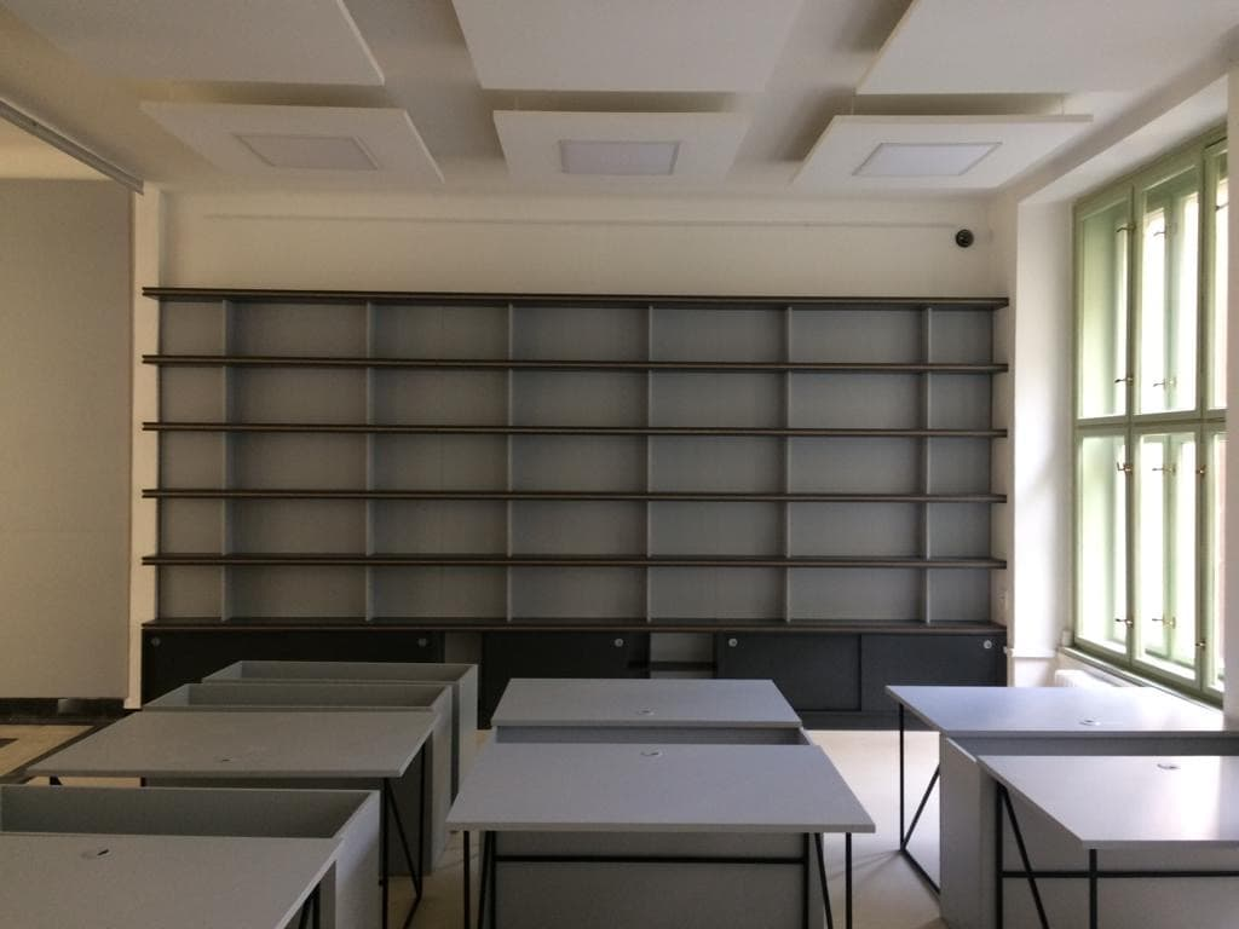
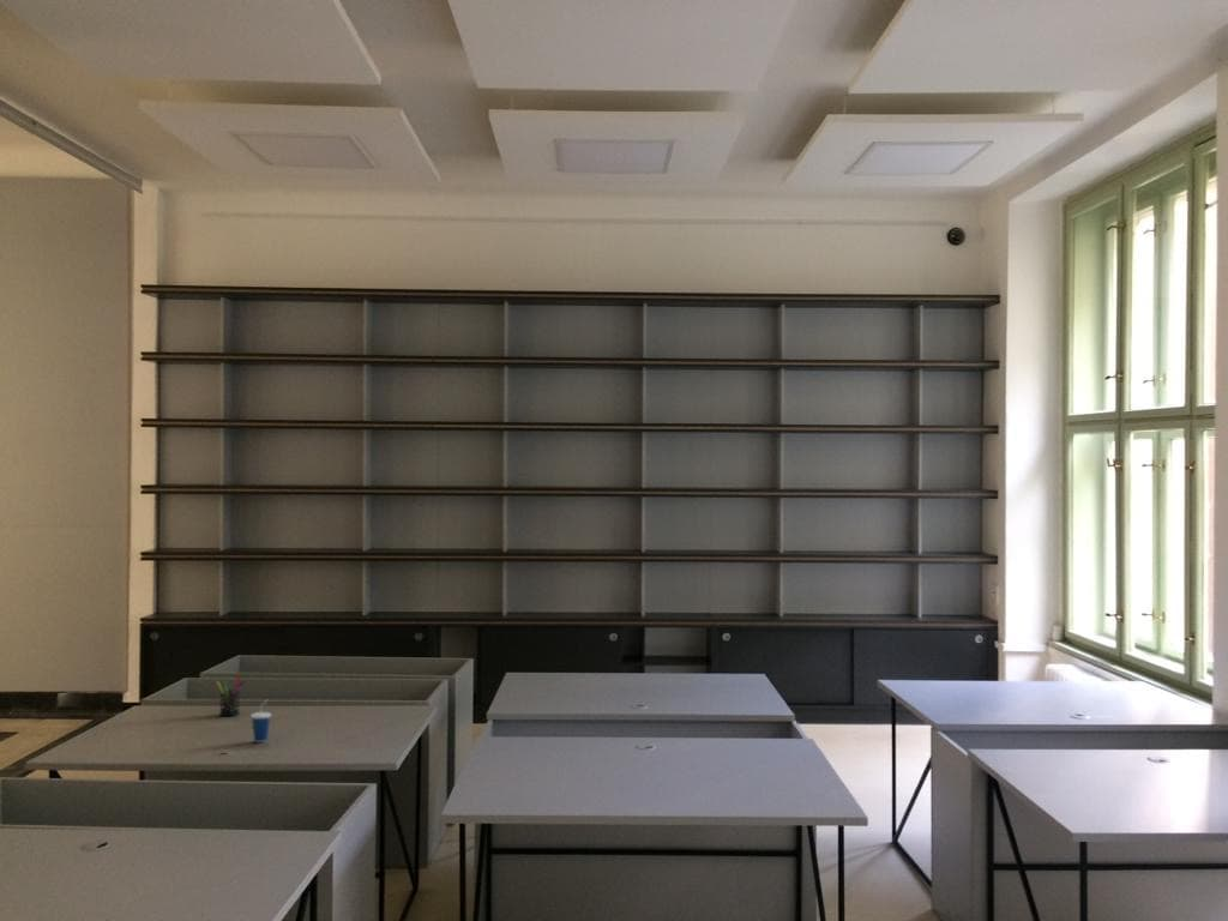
+ cup [249,699,272,744]
+ pen holder [216,674,246,717]
